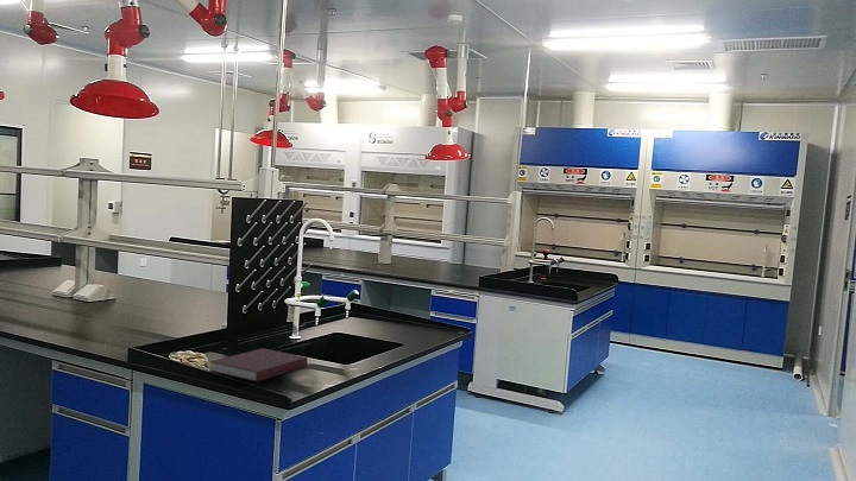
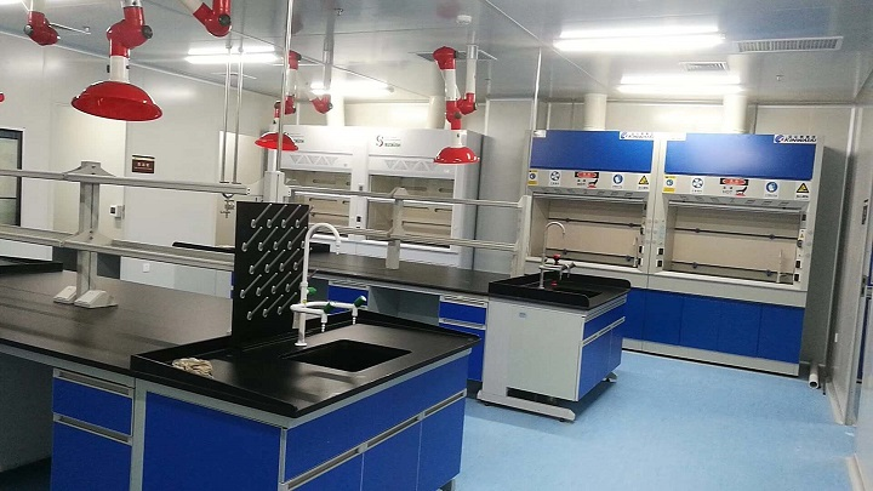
- notebook [208,347,308,384]
